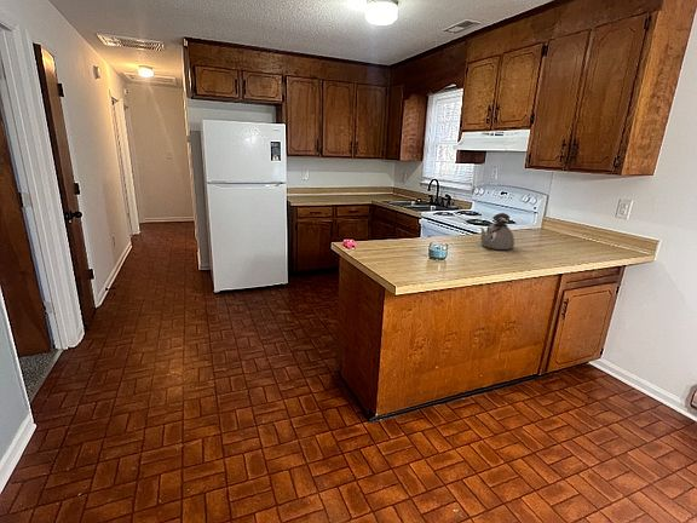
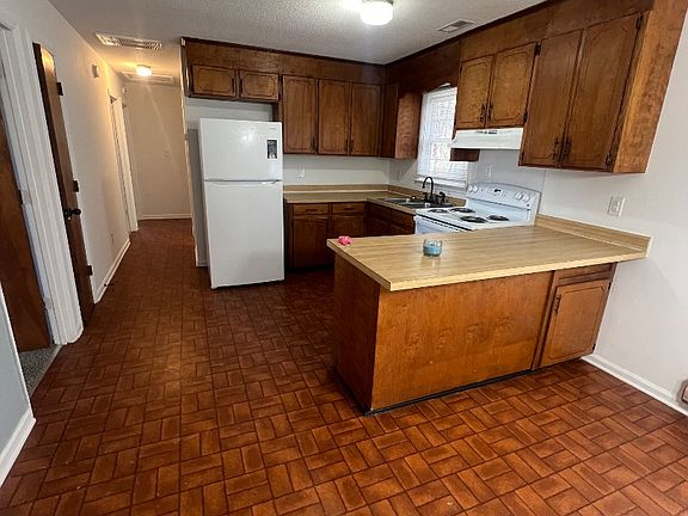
- kettle [479,212,515,251]
